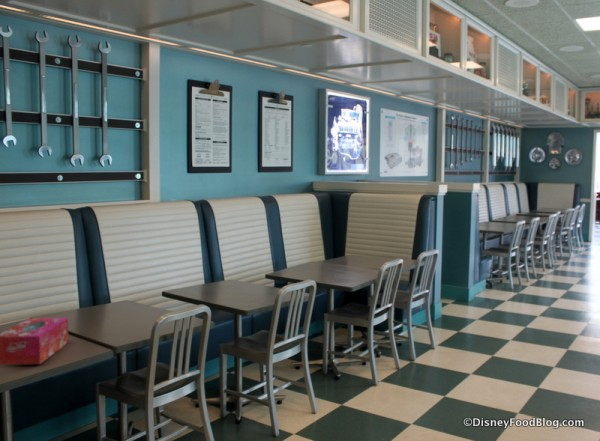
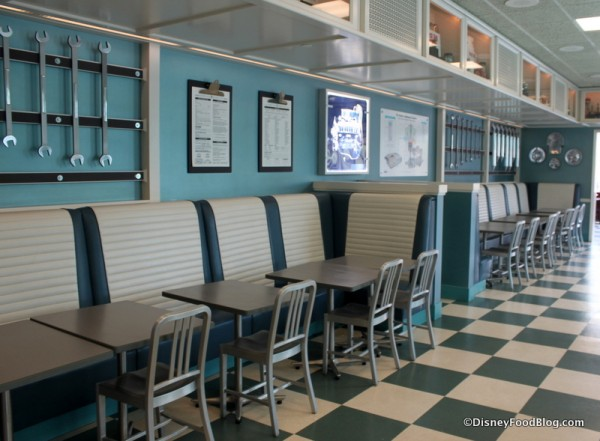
- tissue box [0,317,69,366]
